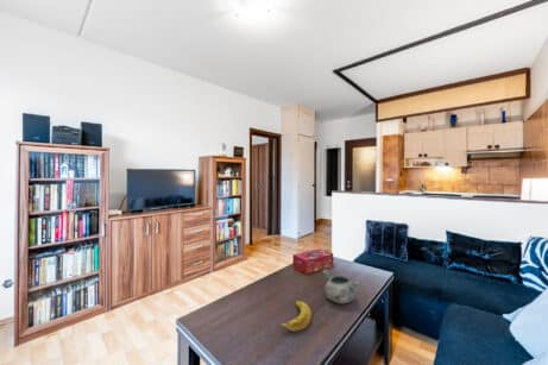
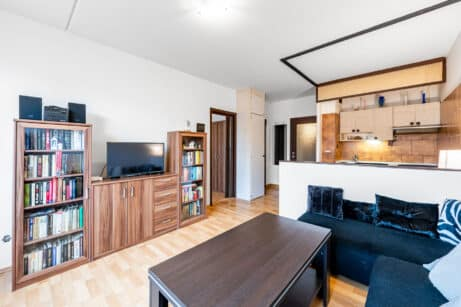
- decorative bowl [321,269,361,304]
- banana [279,300,313,333]
- tissue box [291,247,334,275]
